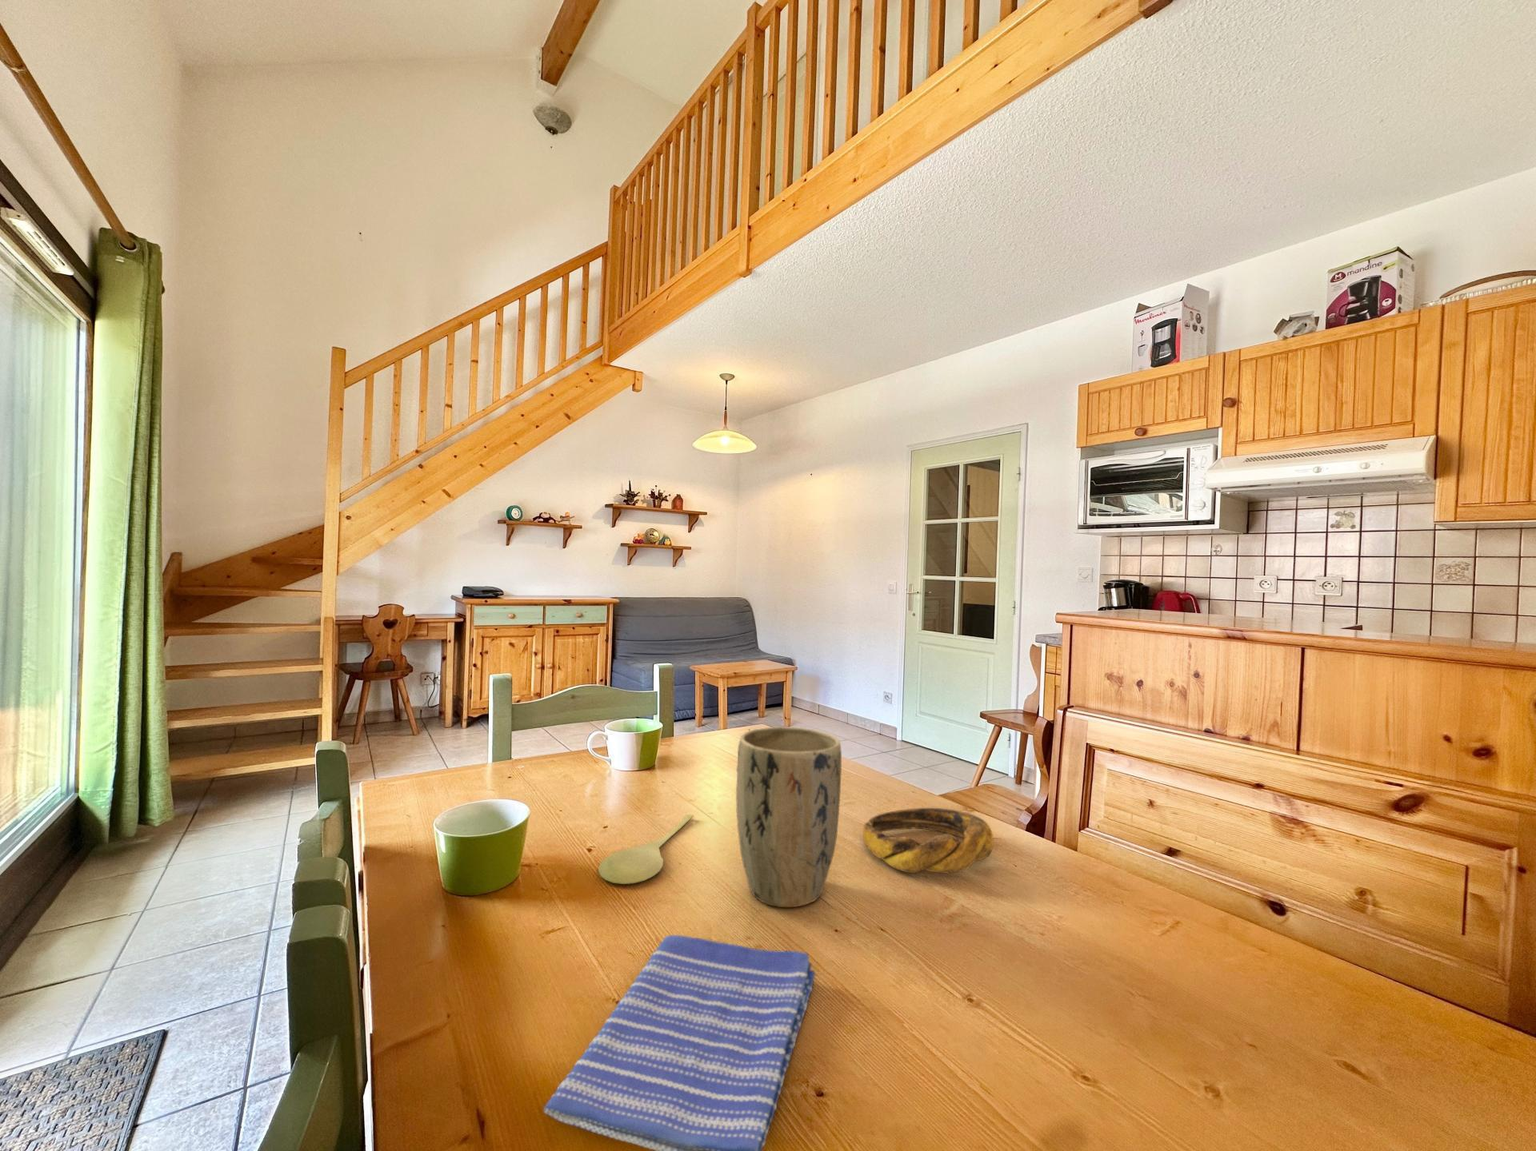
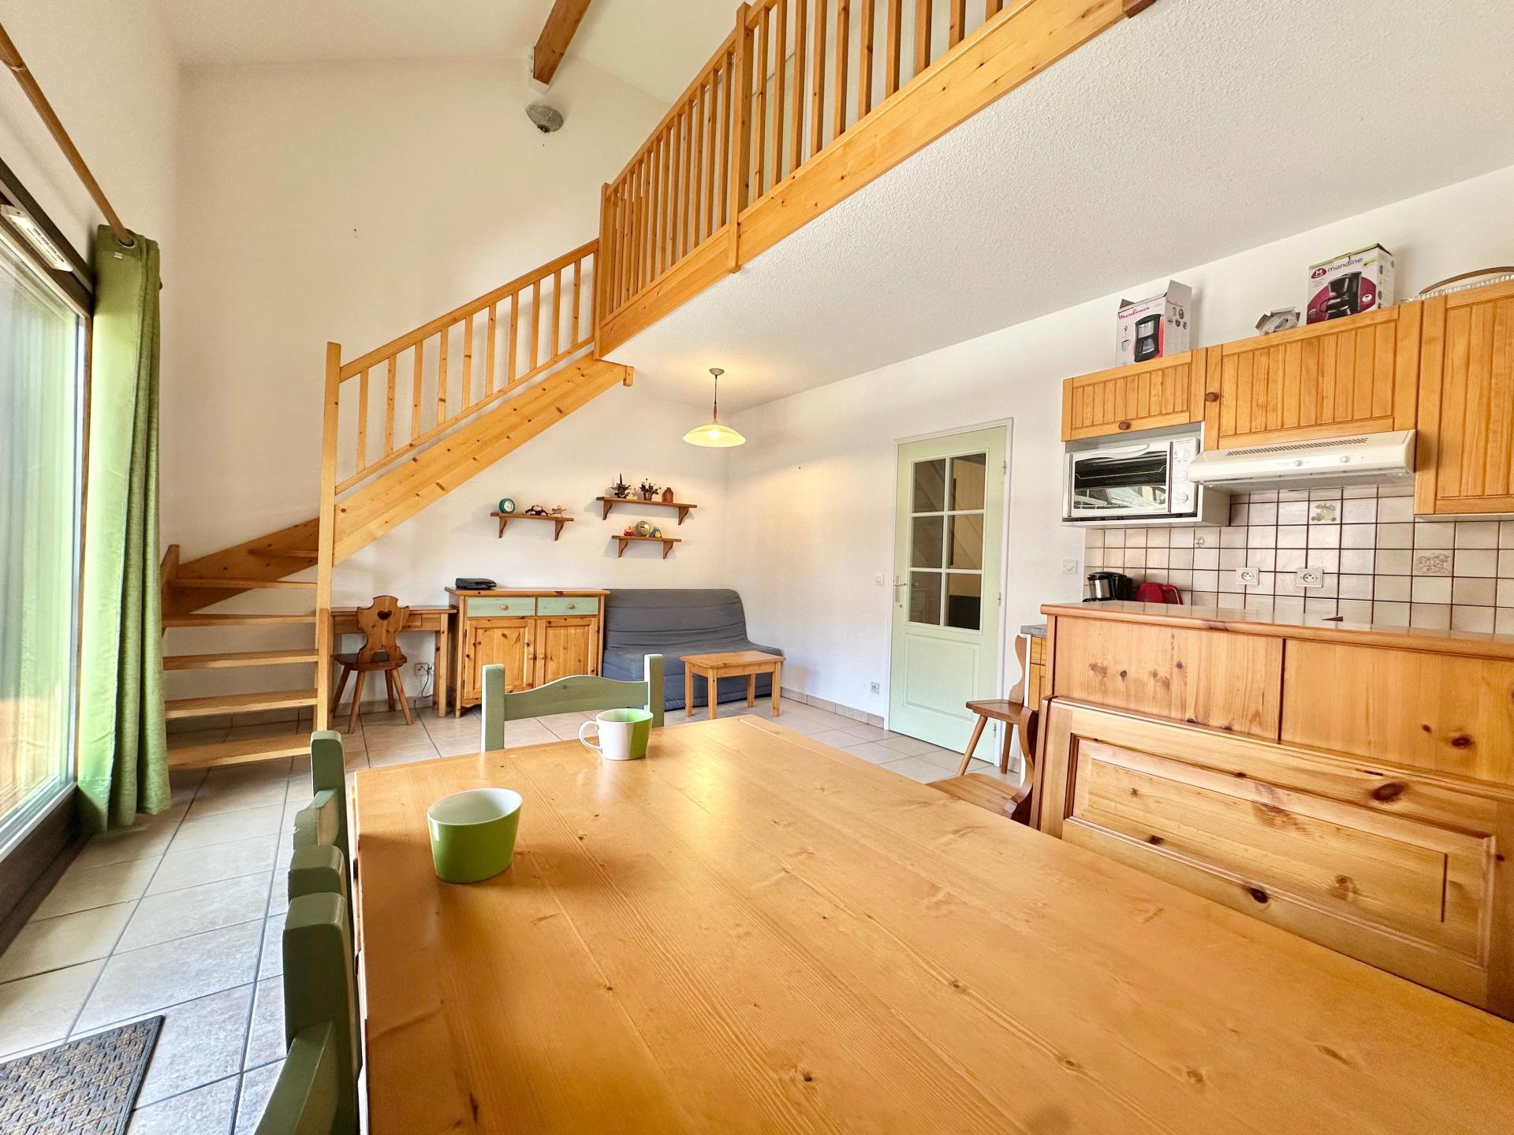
- dish towel [542,935,816,1151]
- spoon [597,814,694,885]
- plant pot [735,725,843,908]
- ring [862,808,994,874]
